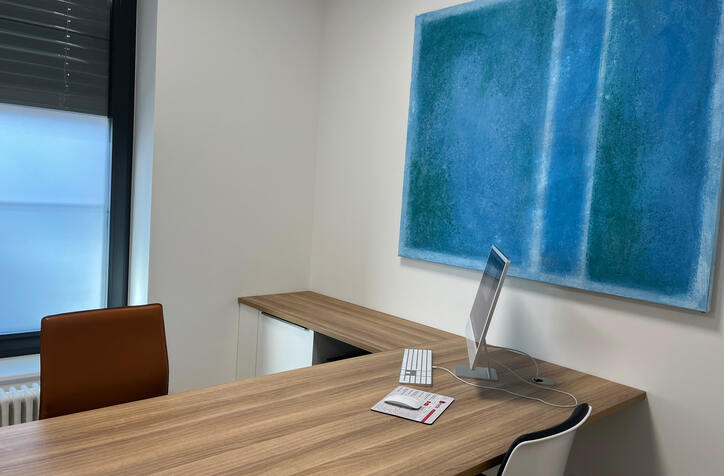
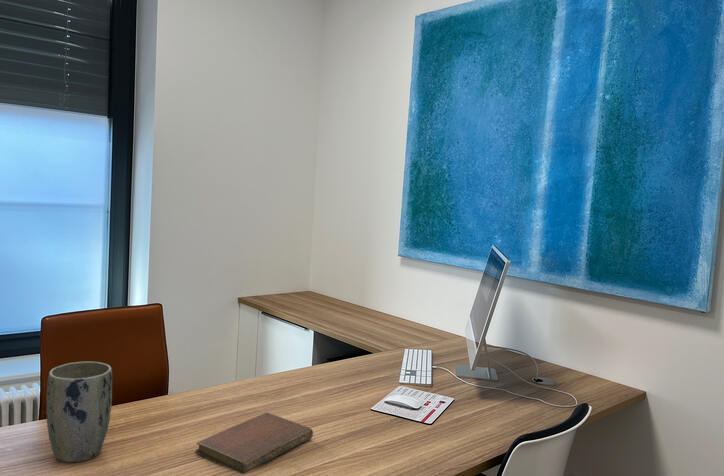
+ notebook [194,412,314,475]
+ plant pot [45,361,113,463]
